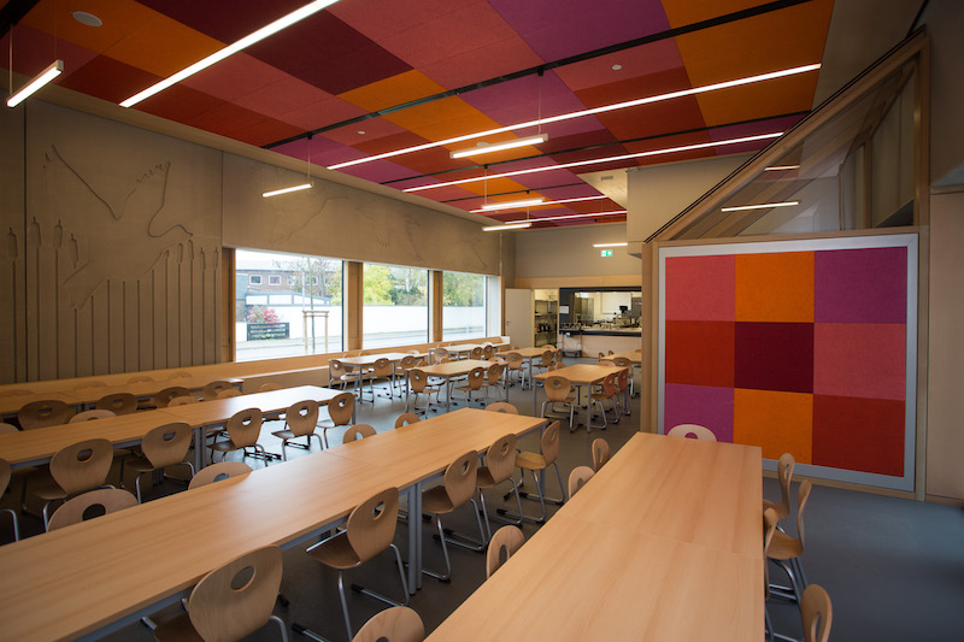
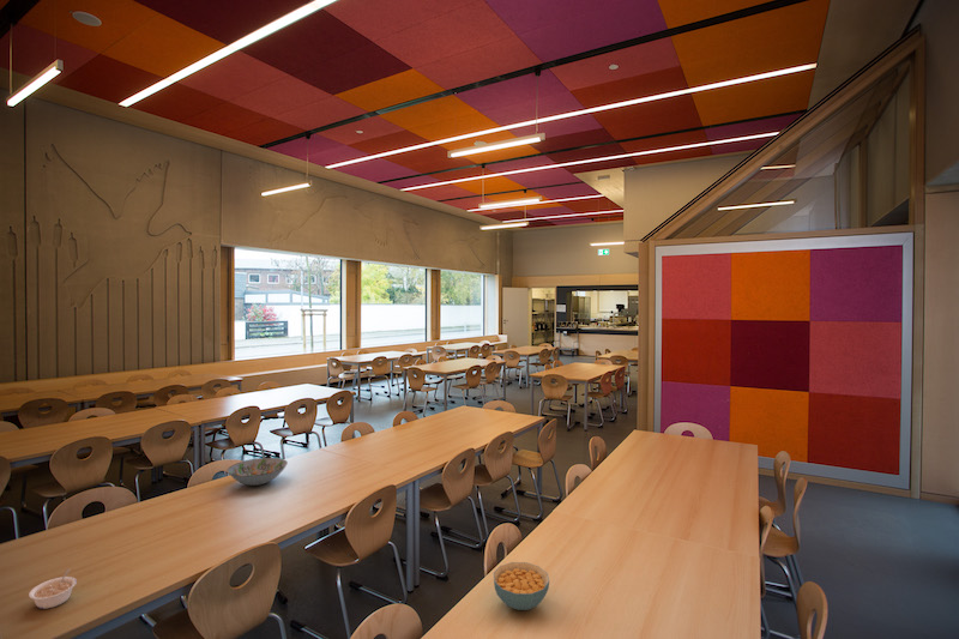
+ legume [28,568,78,610]
+ cereal bowl [493,561,550,611]
+ decorative bowl [227,457,289,487]
